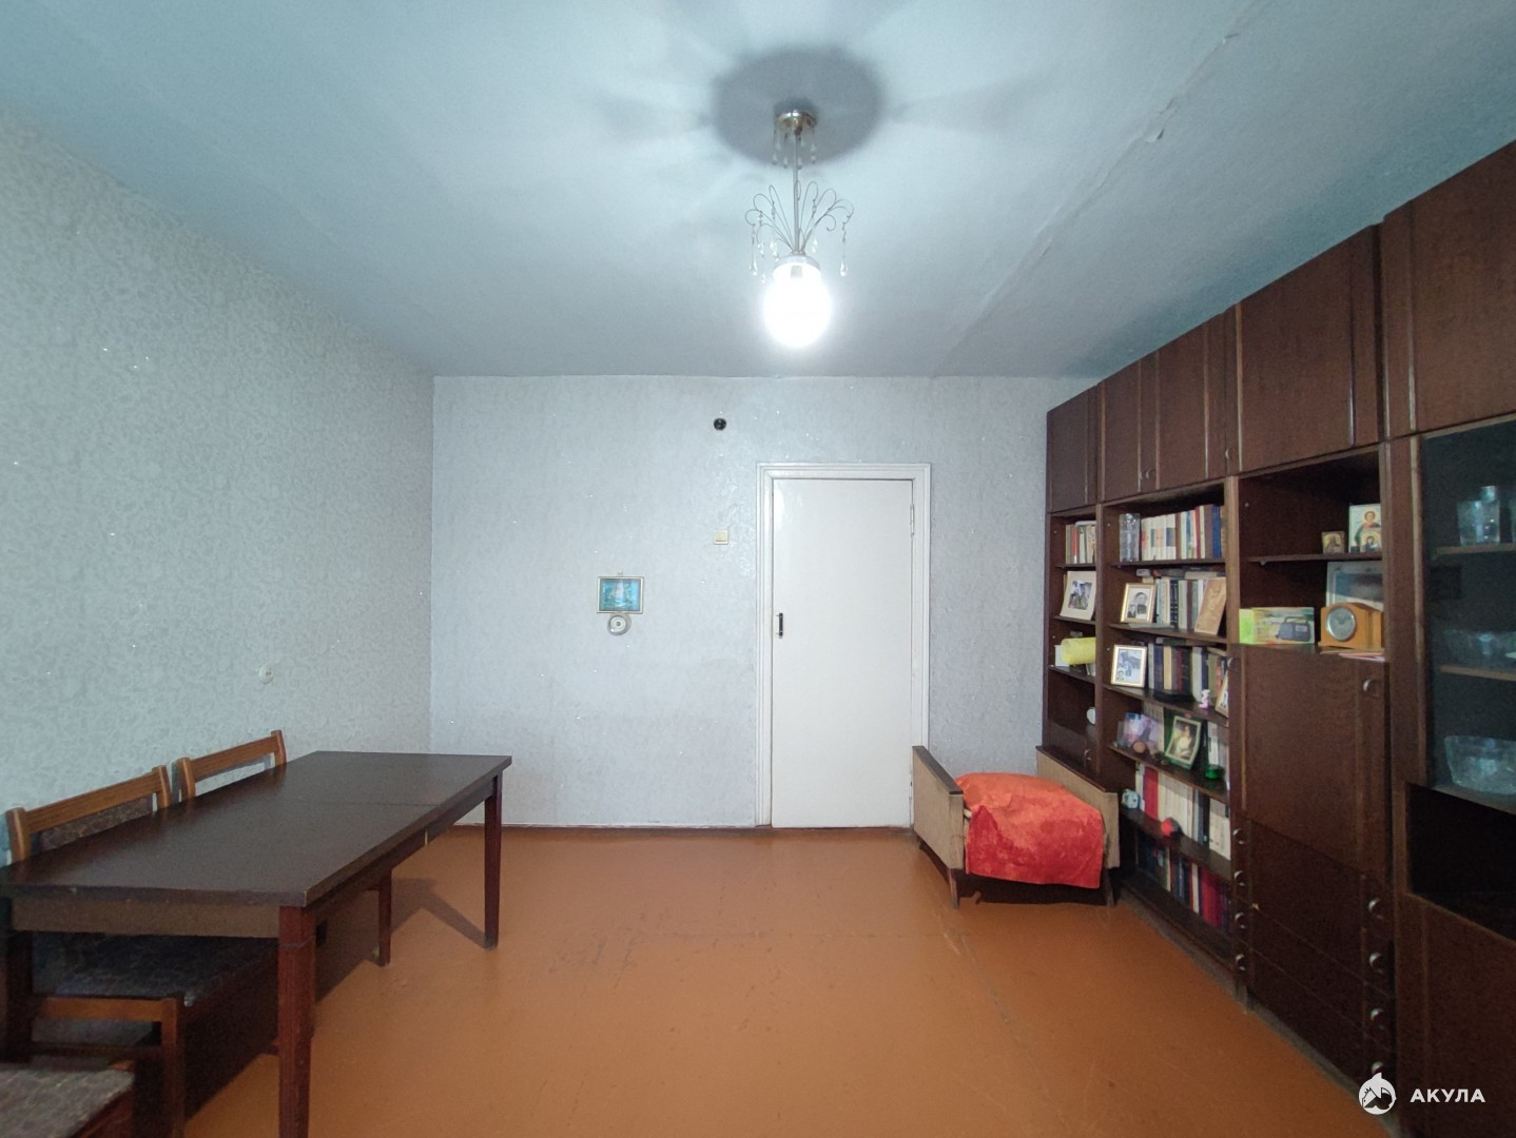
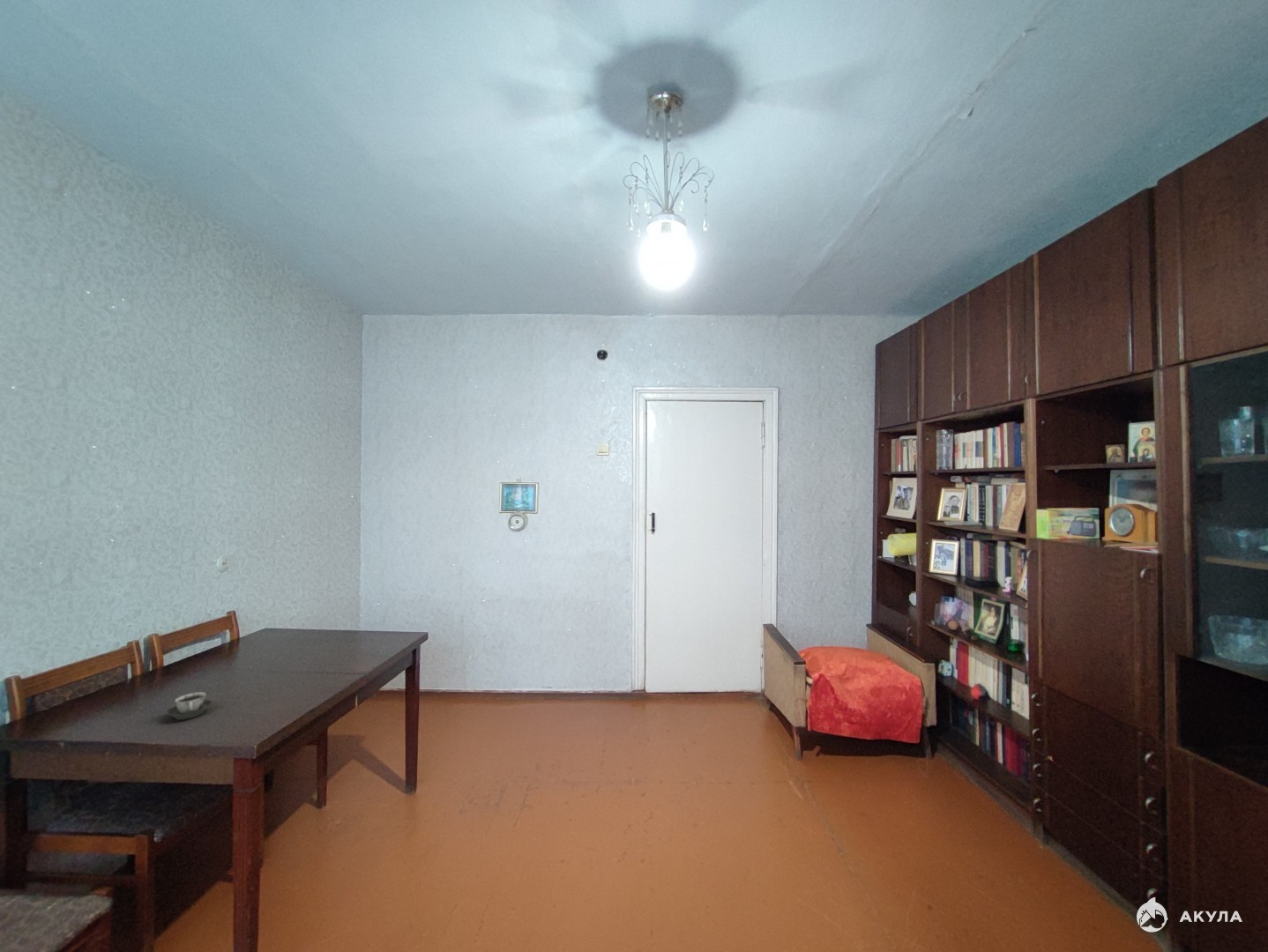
+ cup [166,691,213,721]
